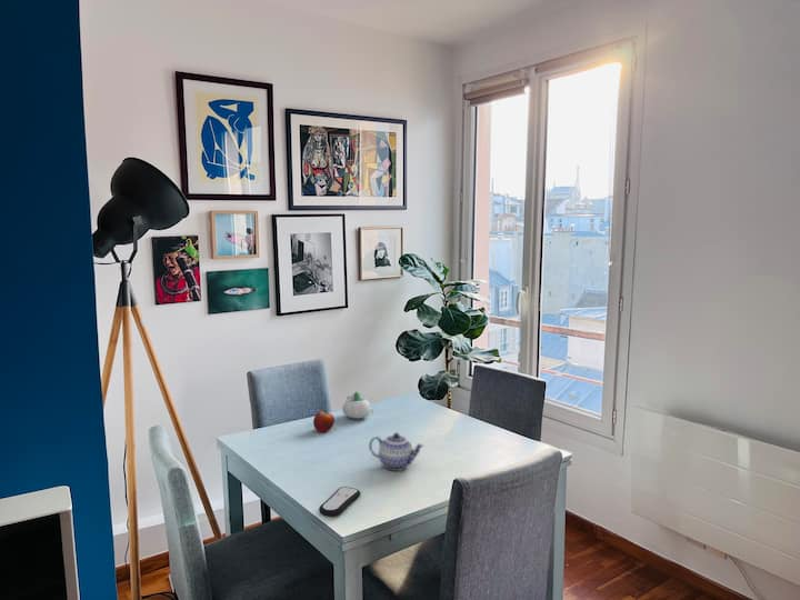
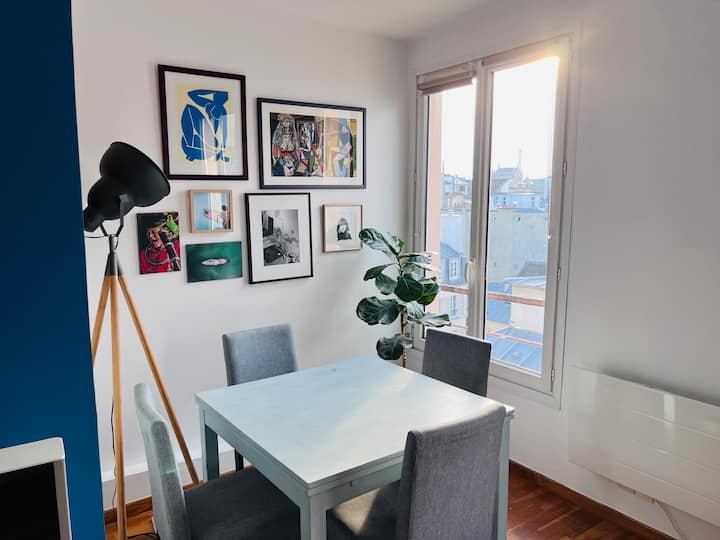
- fruit [312,410,336,432]
- succulent planter [341,391,372,419]
- remote control [318,486,361,518]
- teapot [368,431,426,472]
